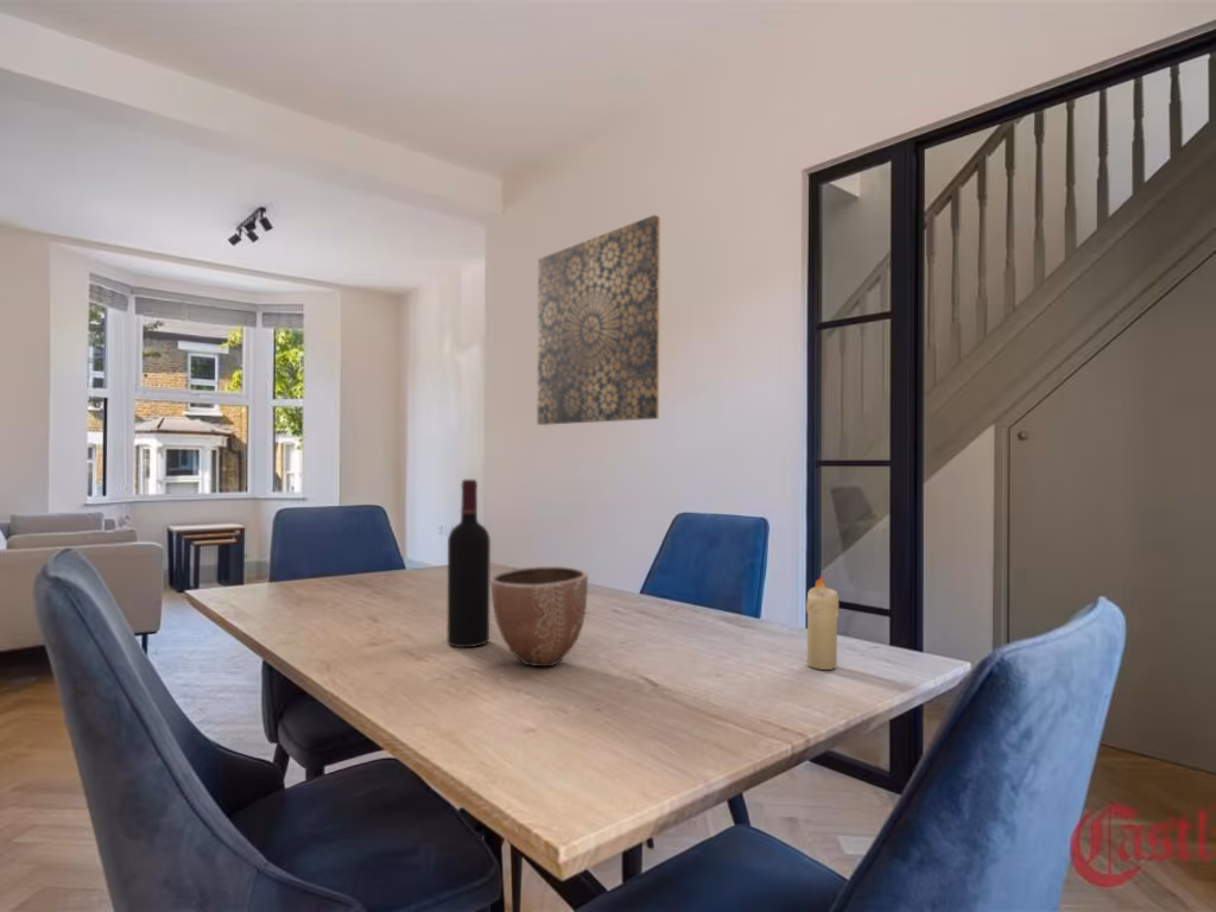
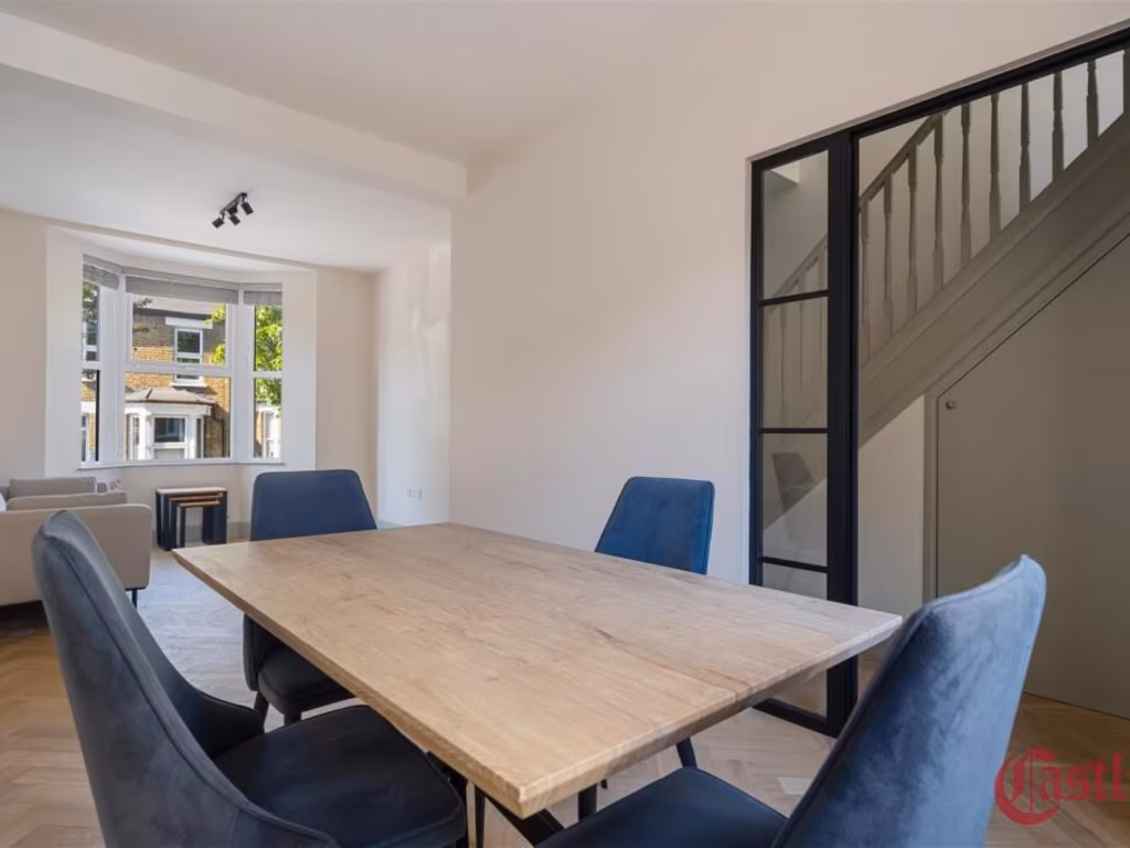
- wine bottle [446,479,492,648]
- candle [805,574,840,671]
- decorative bowl [490,565,589,667]
- wall art [536,214,661,426]
